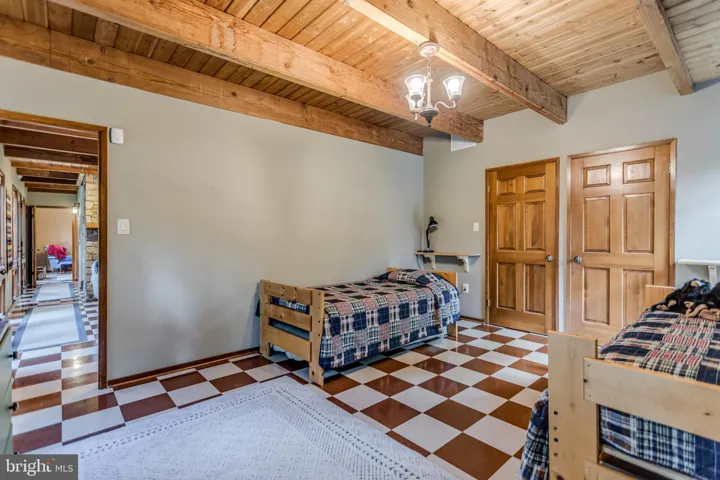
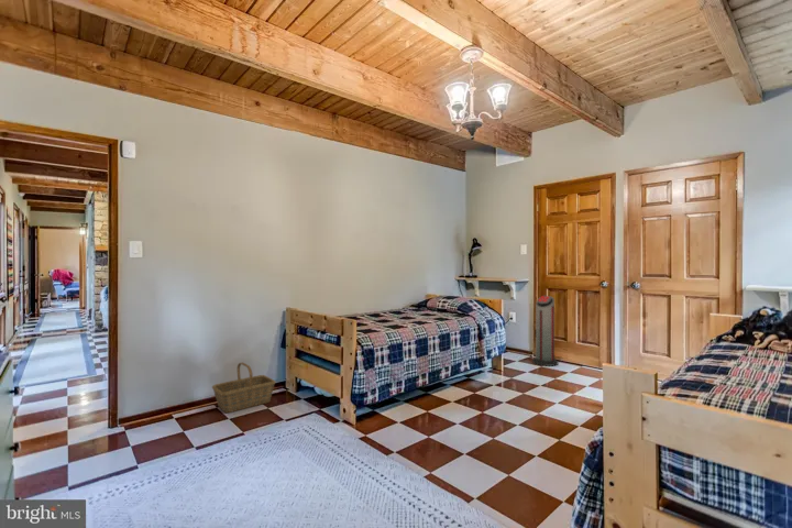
+ basket [211,362,276,414]
+ air purifier [531,295,559,367]
